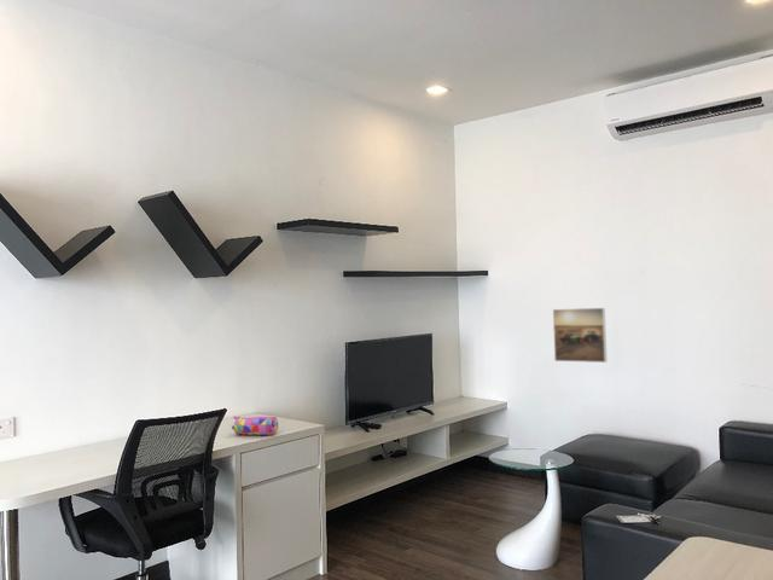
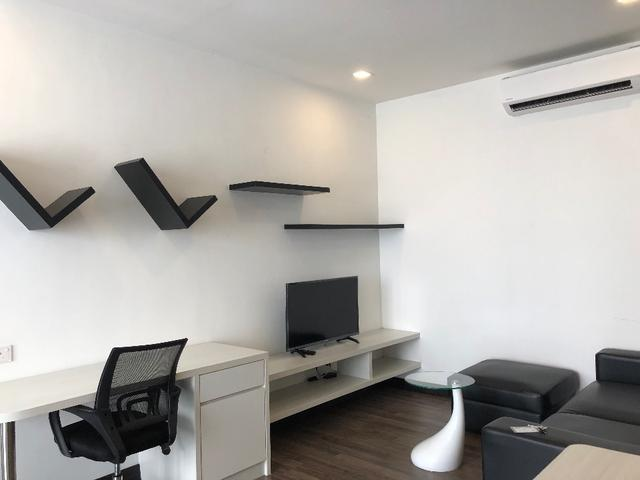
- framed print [552,307,609,364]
- pencil case [231,414,279,436]
